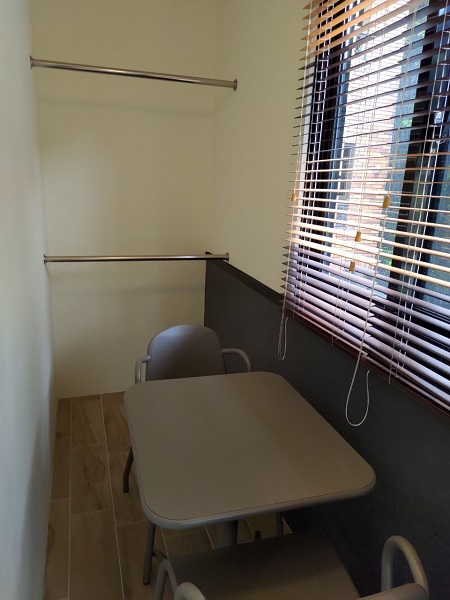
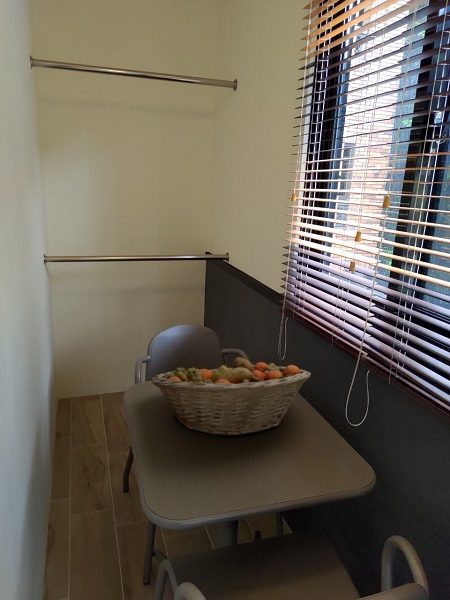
+ fruit basket [151,356,311,437]
